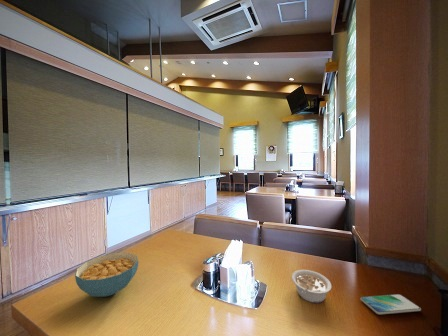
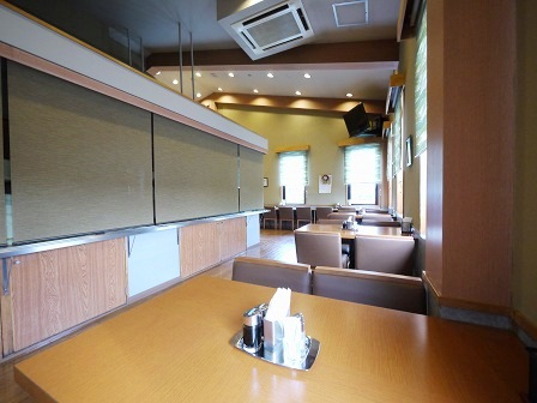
- cereal bowl [74,252,139,298]
- smartphone [360,293,422,315]
- legume [291,269,333,304]
